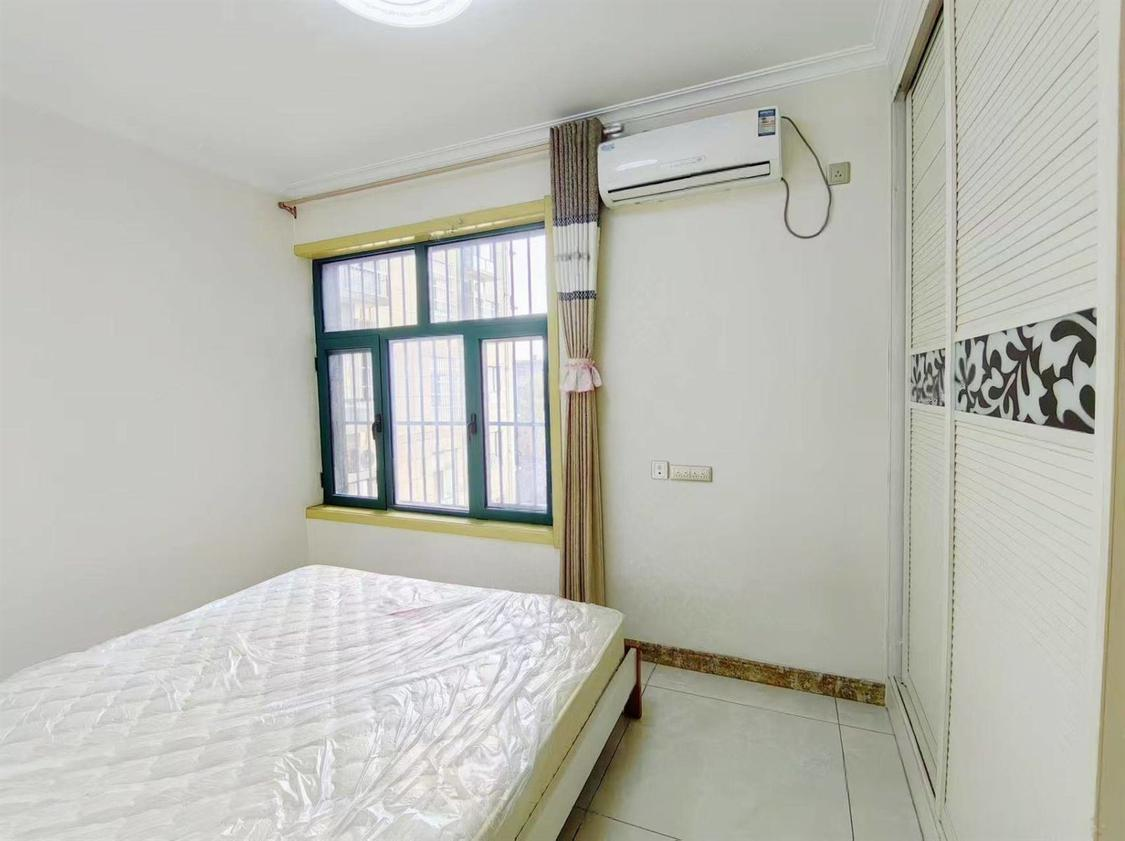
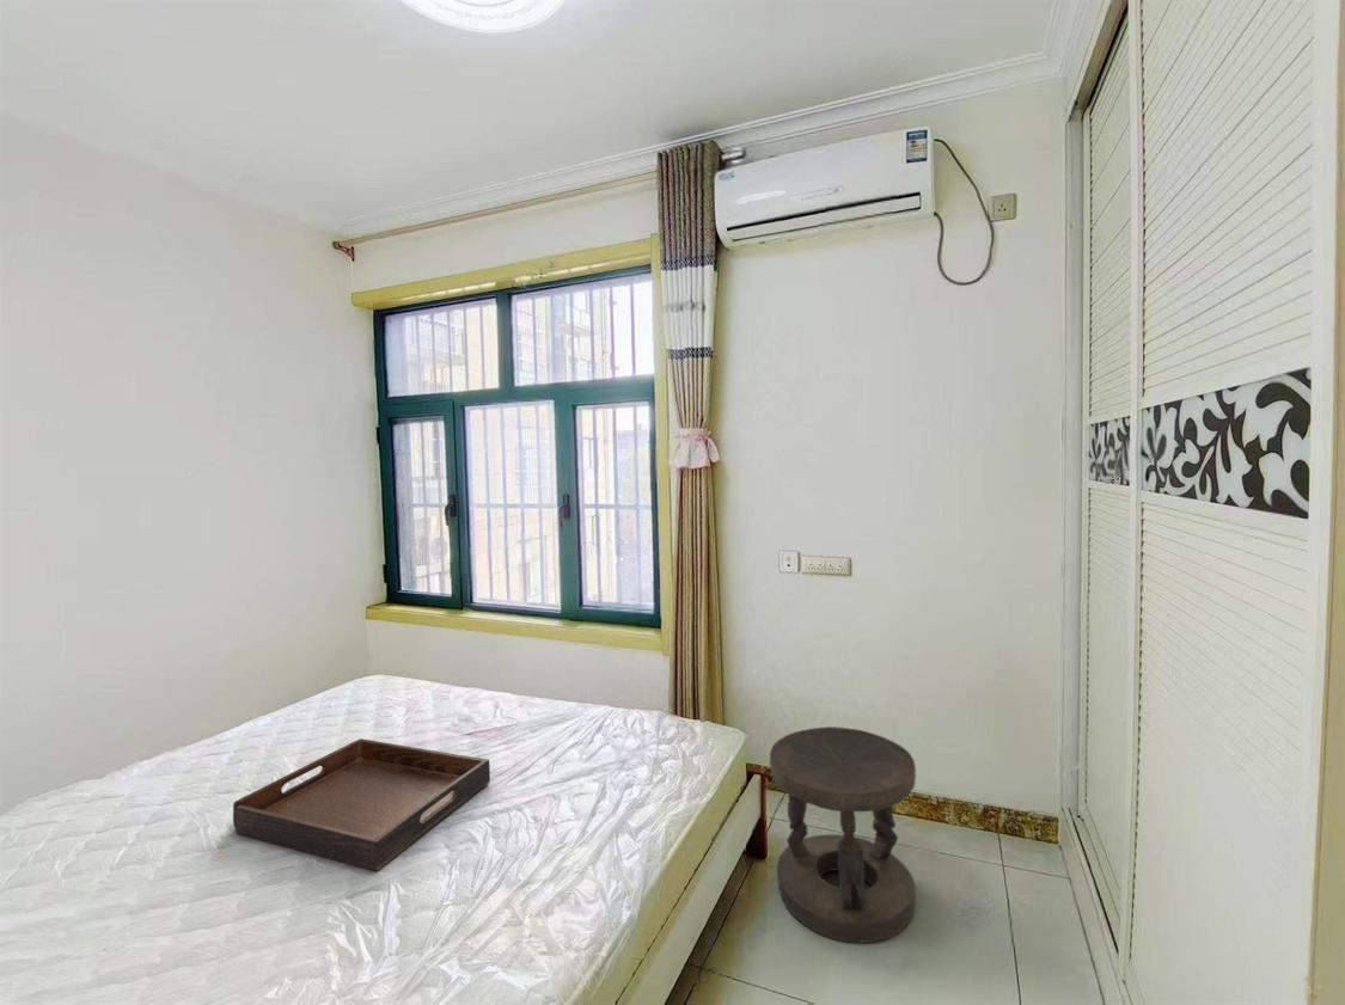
+ stool [769,725,917,944]
+ serving tray [232,737,491,872]
